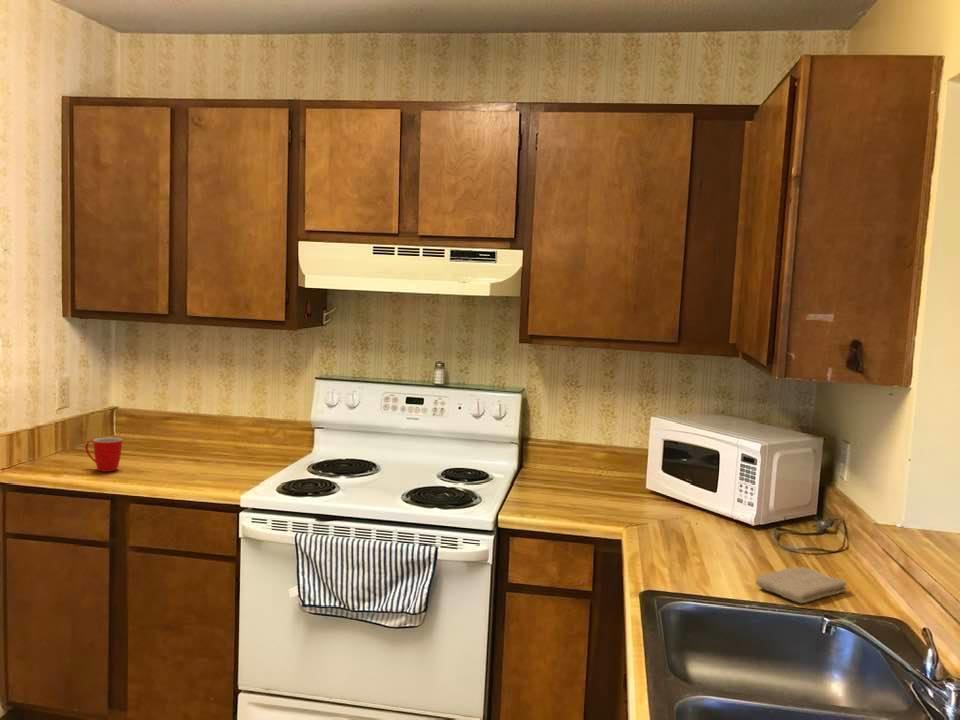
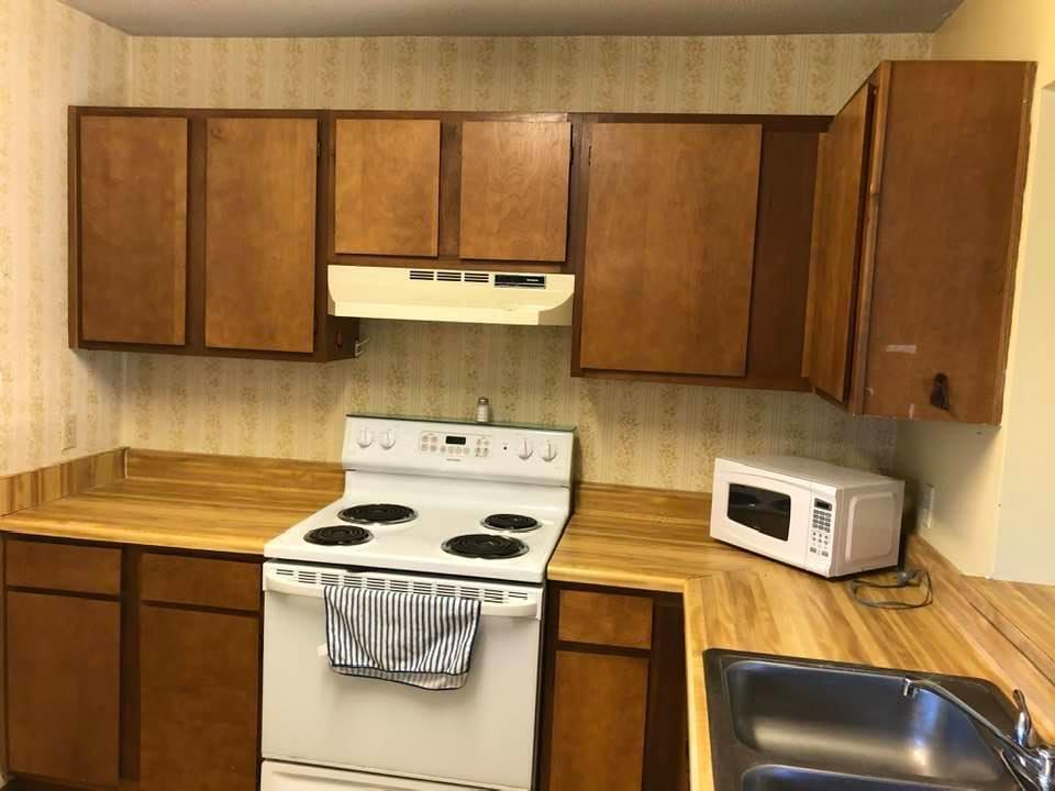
- washcloth [755,566,848,604]
- mug [84,437,123,473]
